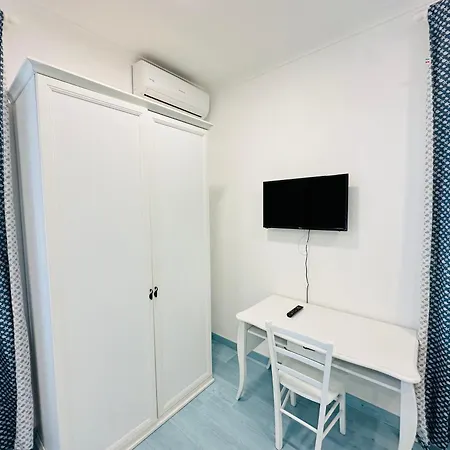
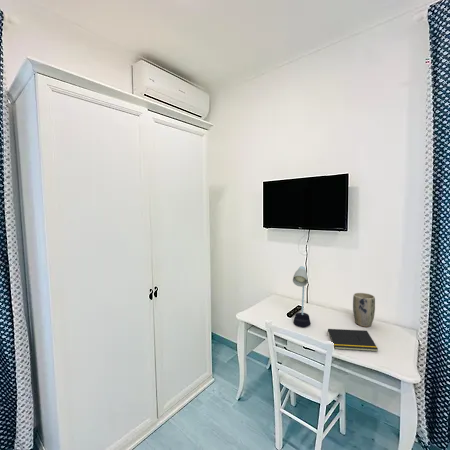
+ notepad [326,328,379,352]
+ plant pot [352,292,376,328]
+ desk lamp [292,265,312,328]
